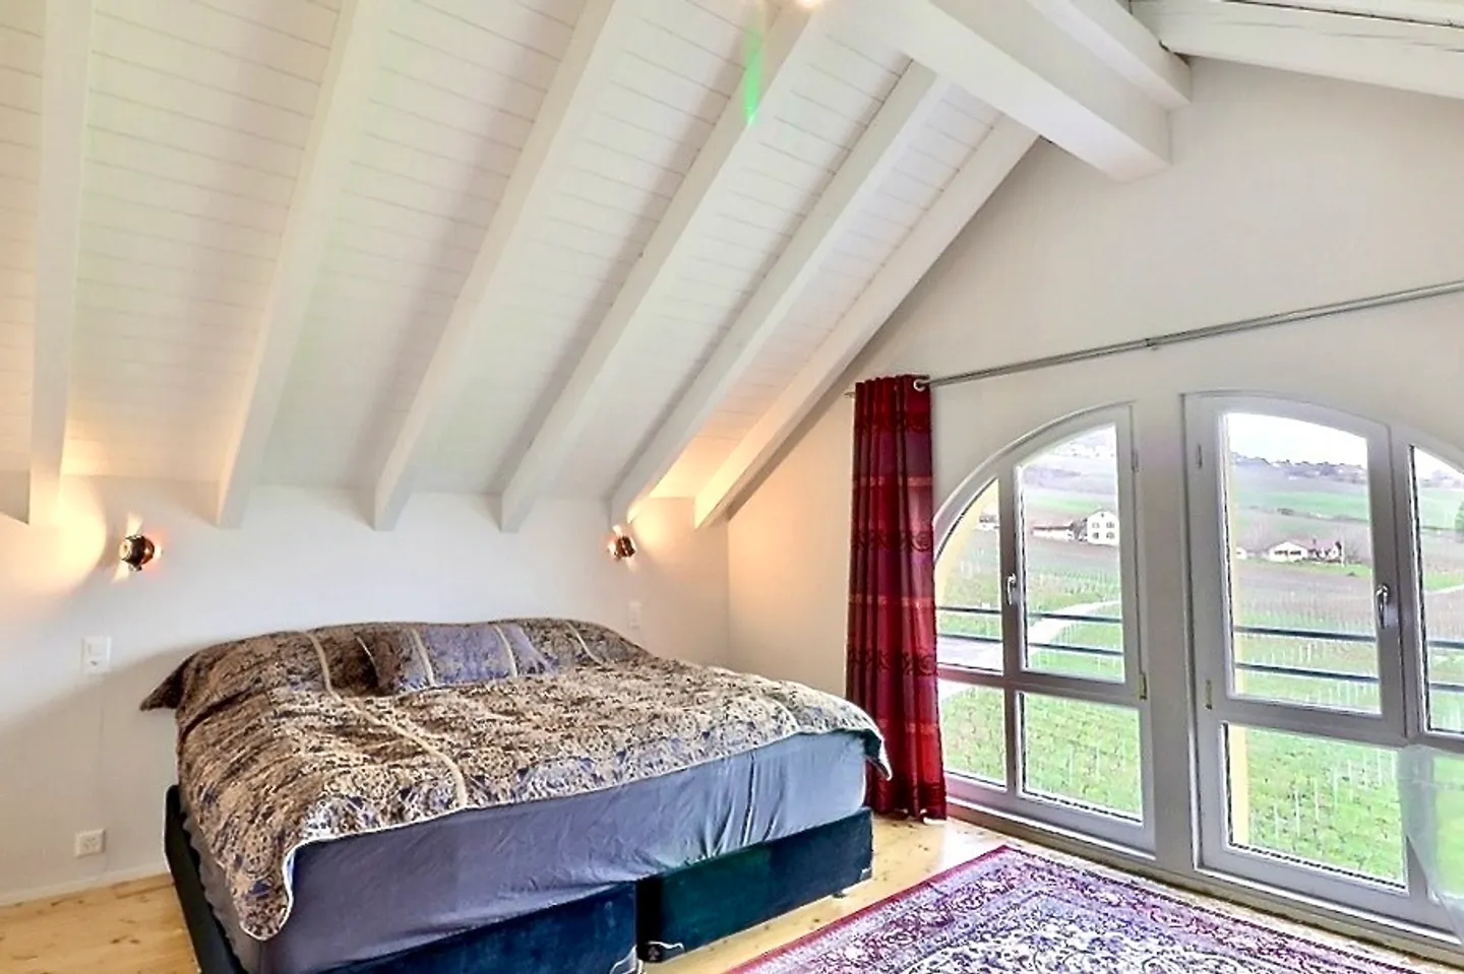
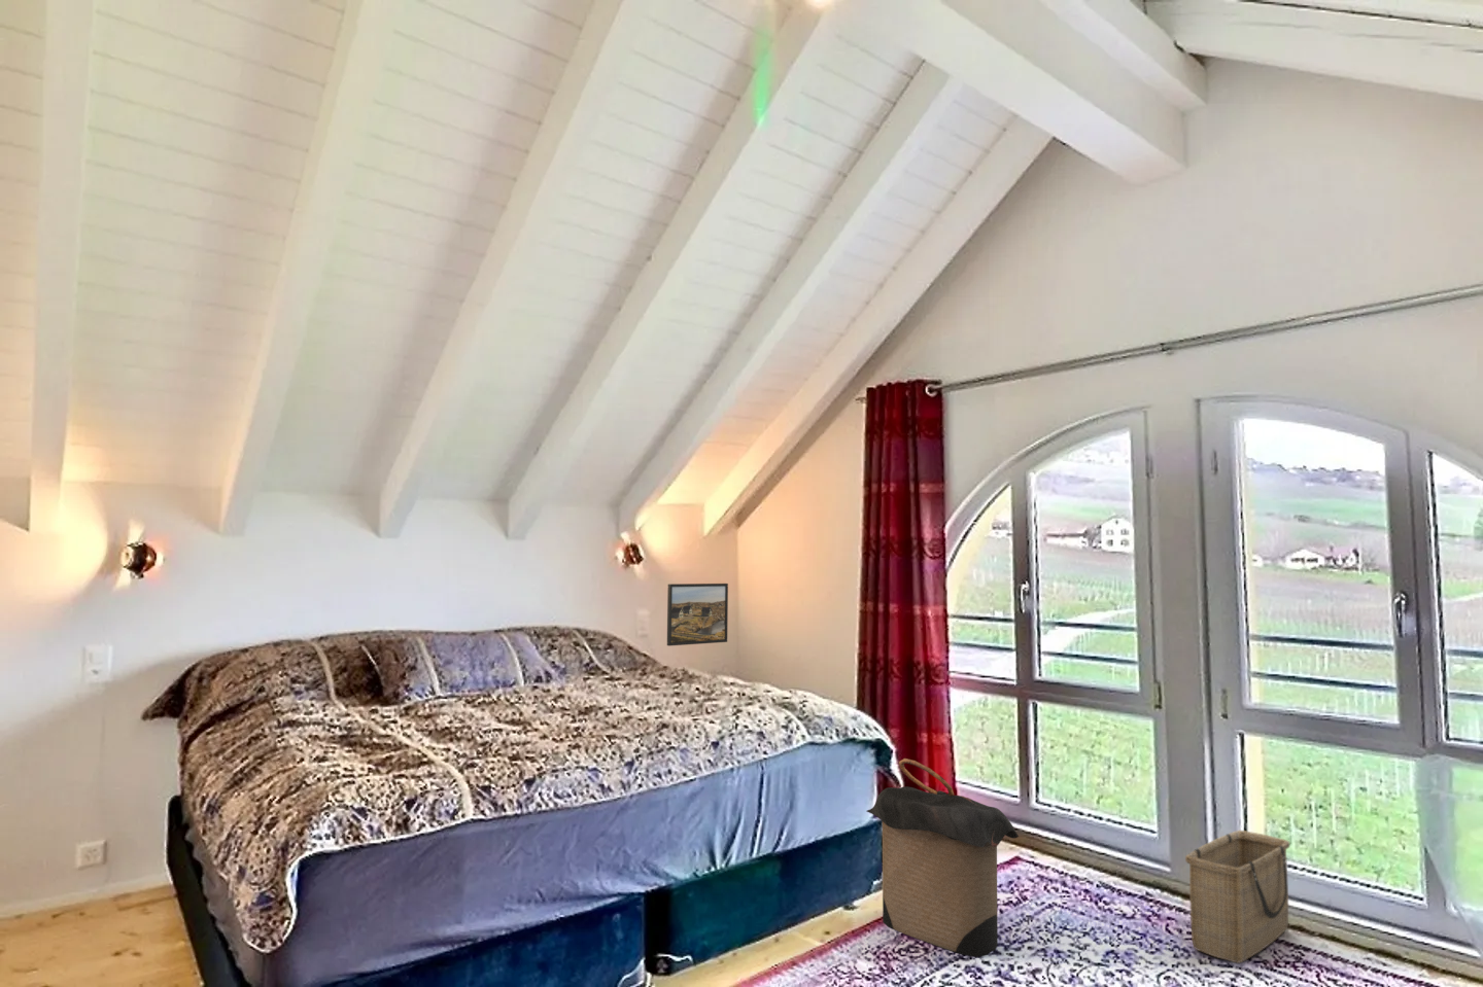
+ basket [1184,829,1291,964]
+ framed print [667,583,729,648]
+ laundry hamper [865,758,1019,958]
